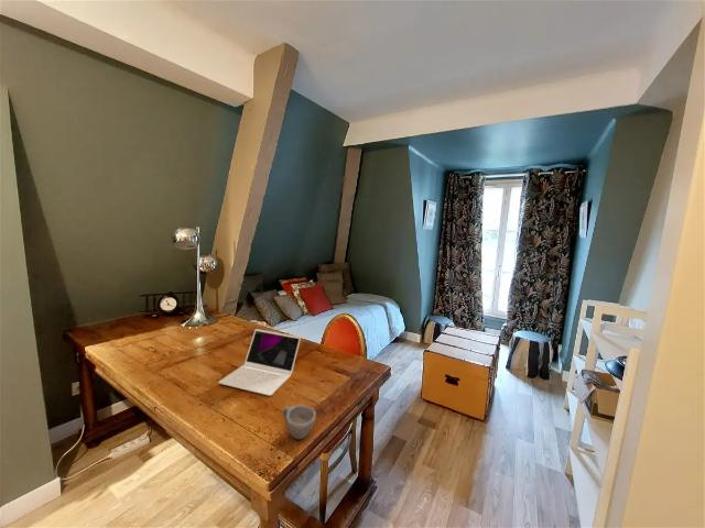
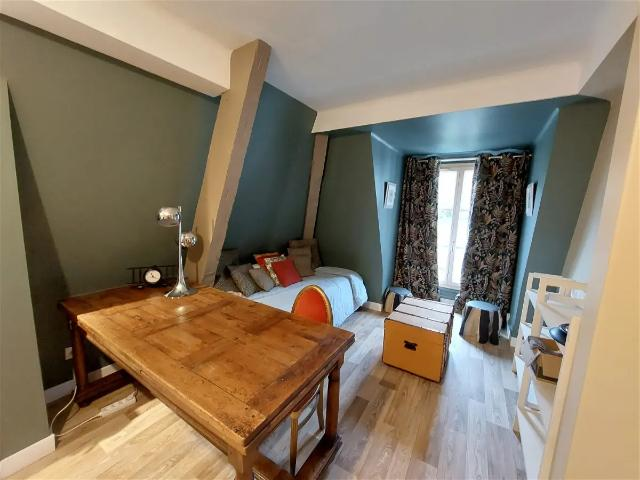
- cup [281,404,317,440]
- laptop [217,328,302,397]
